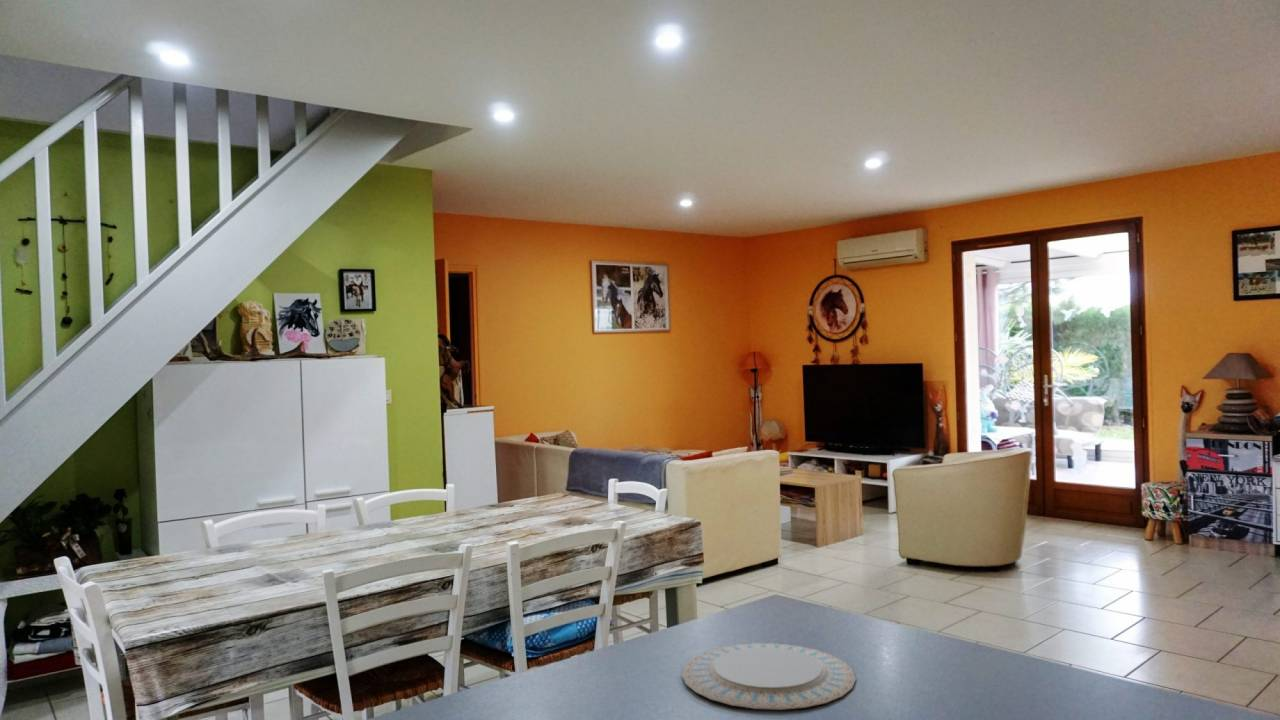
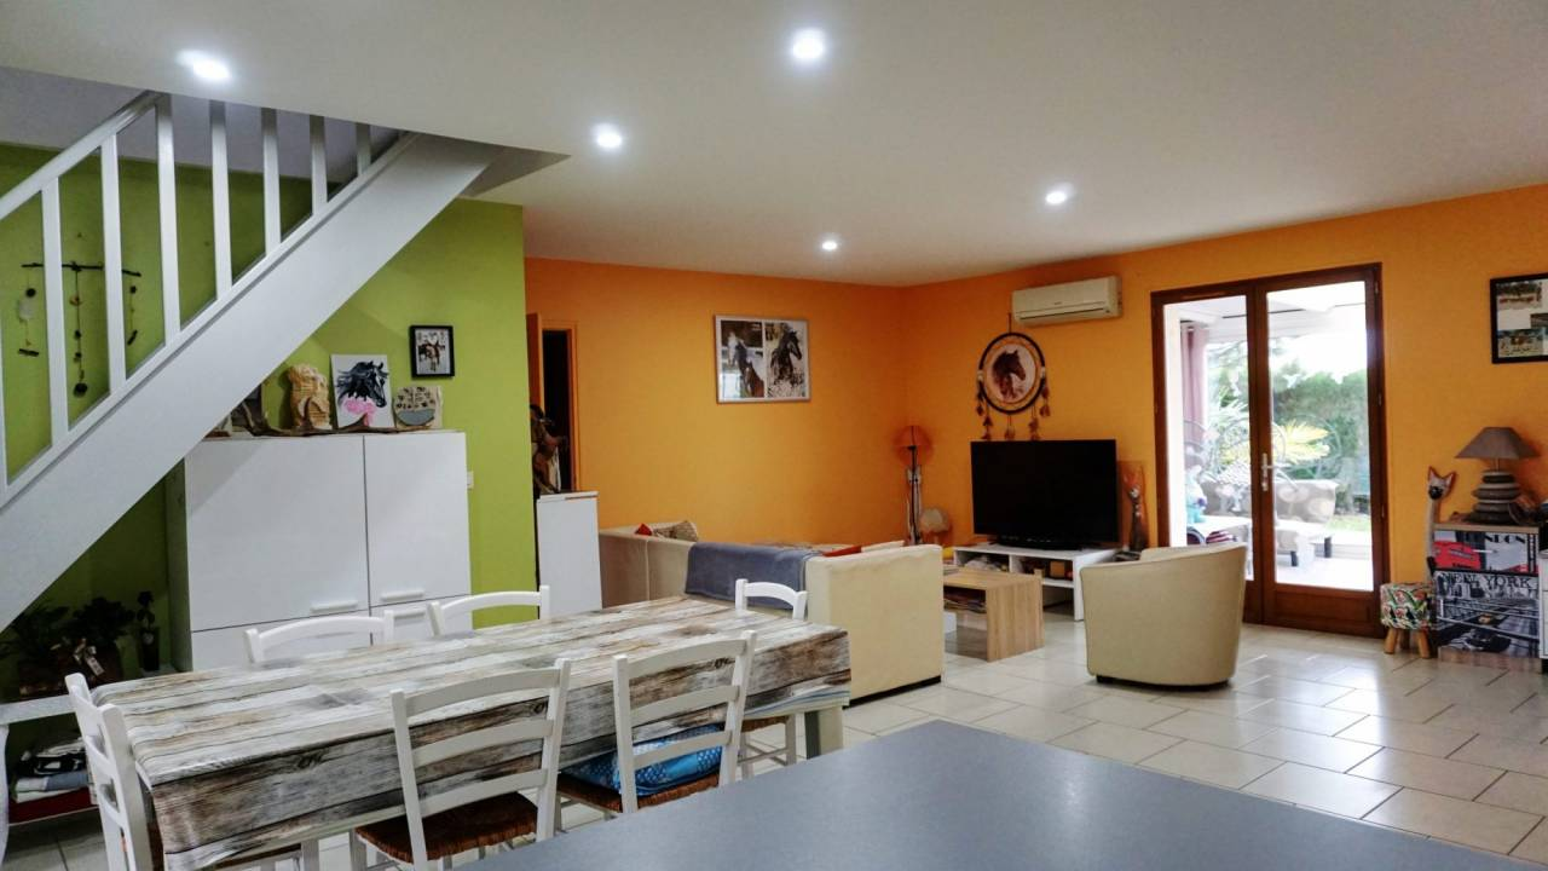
- chinaware [681,642,857,711]
